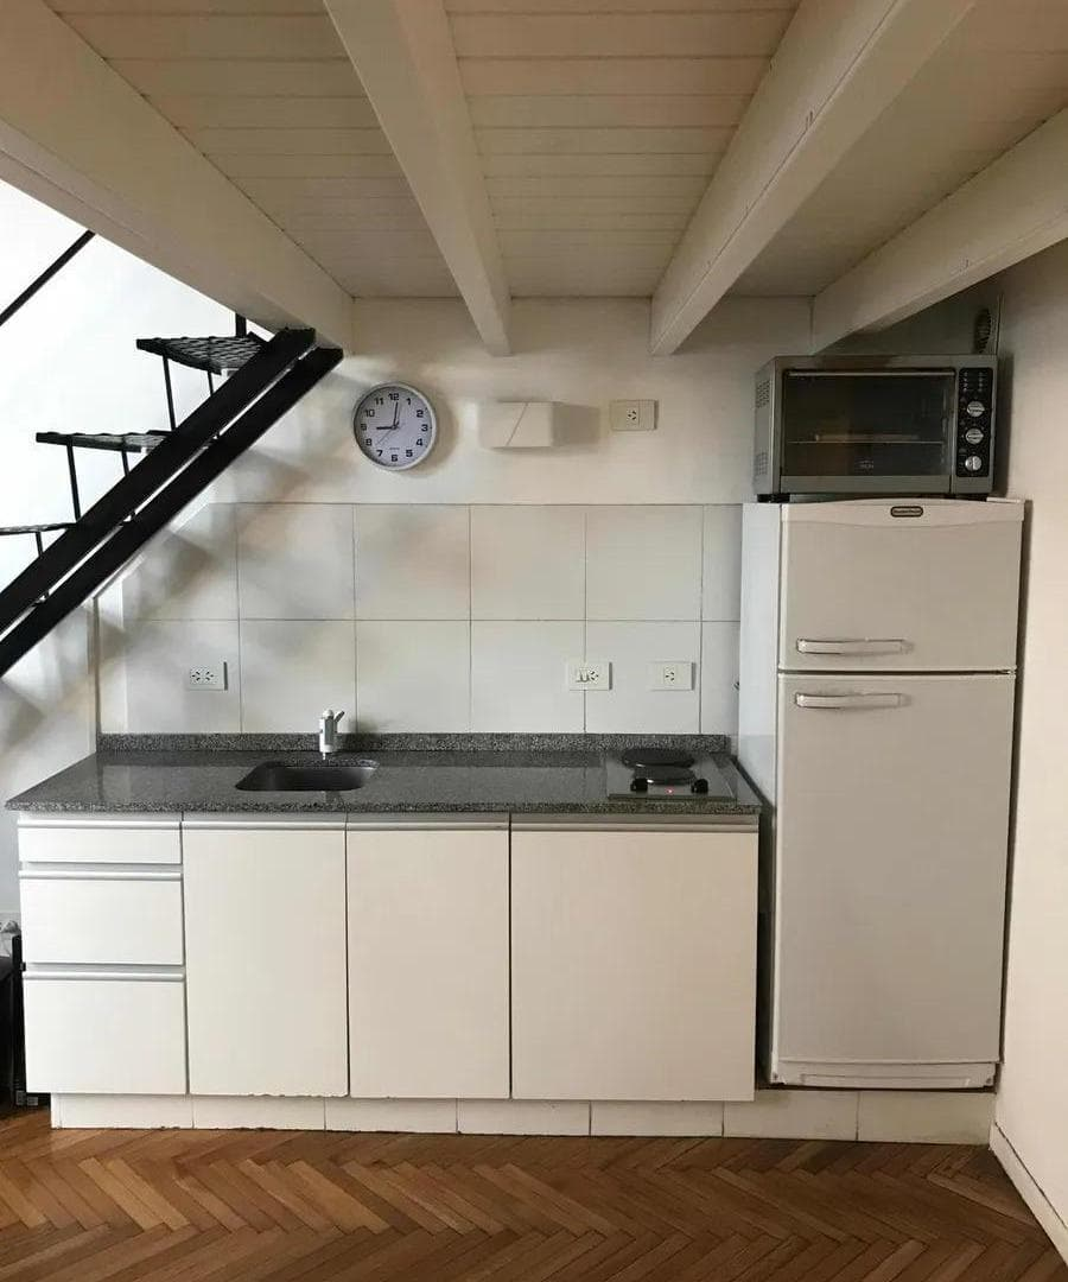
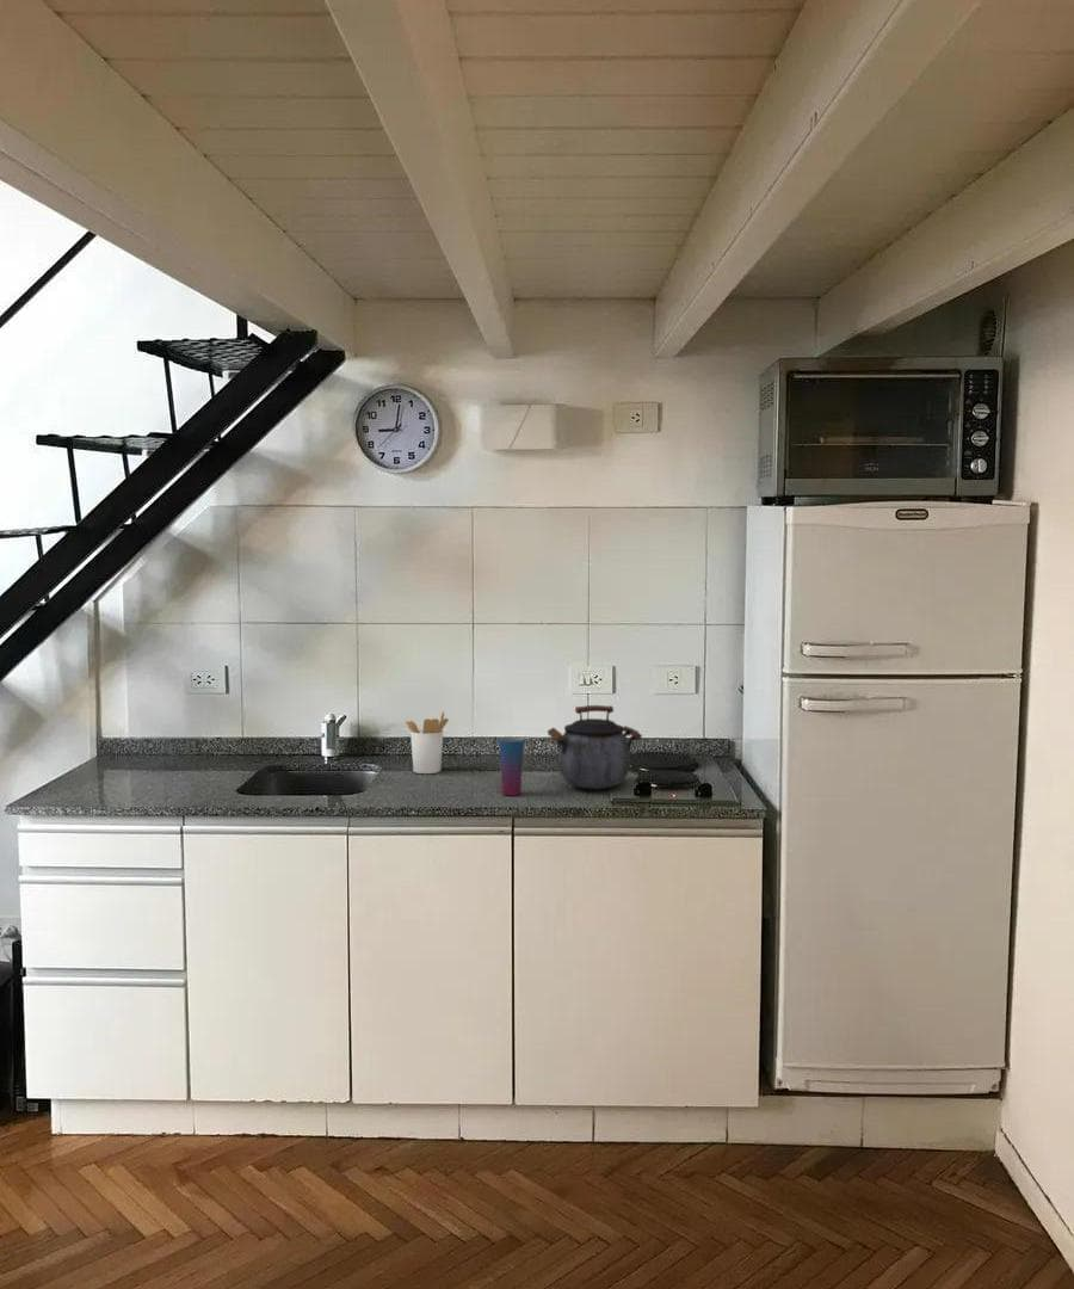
+ kettle [547,704,643,790]
+ cup [498,736,525,797]
+ utensil holder [405,710,450,775]
